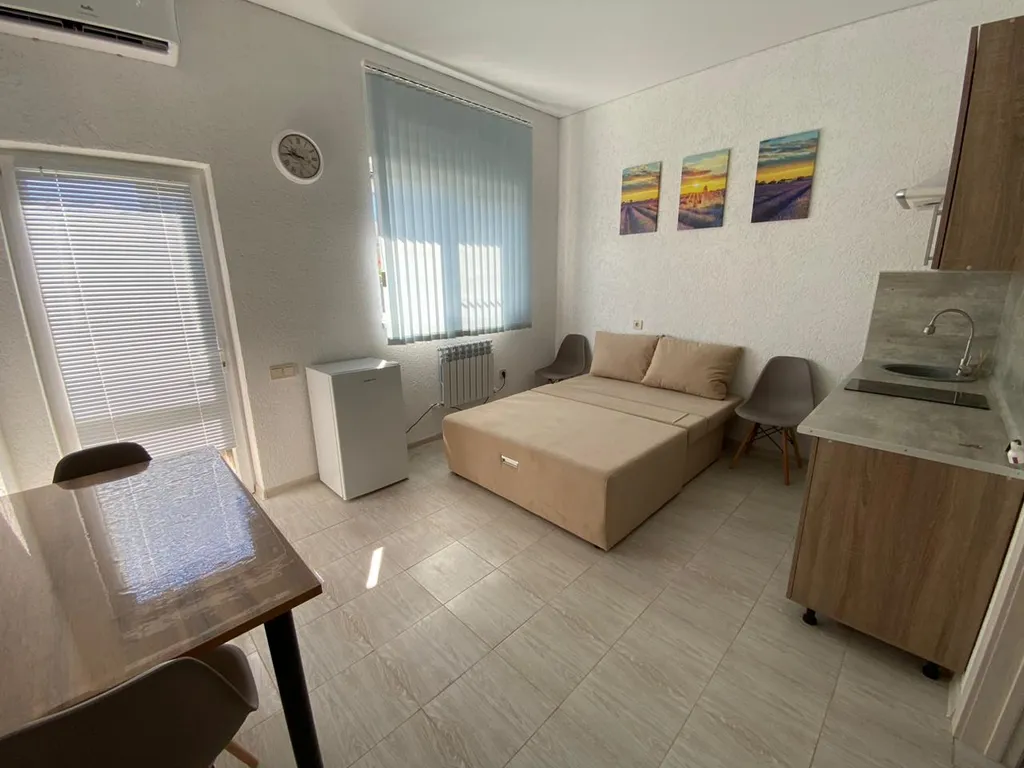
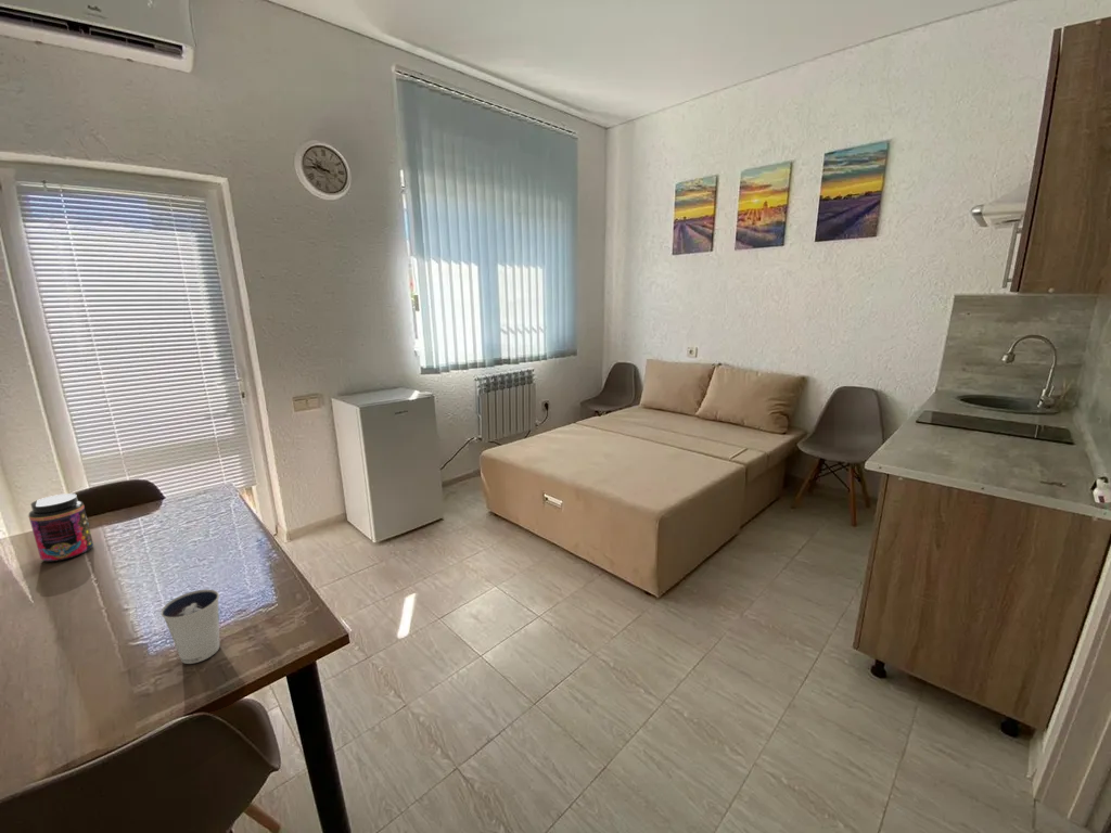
+ jar [27,492,94,563]
+ dixie cup [159,589,220,665]
